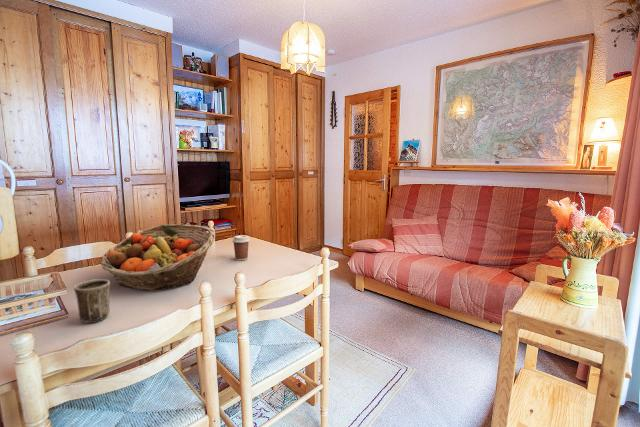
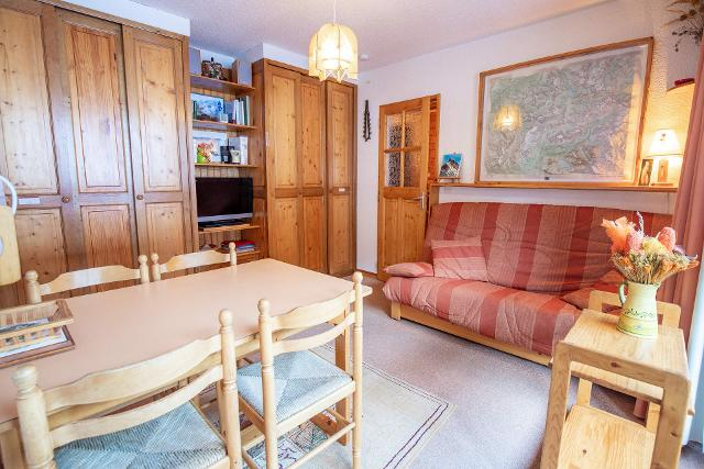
- fruit basket [100,223,216,292]
- coffee cup [231,234,251,261]
- mug [73,278,111,324]
